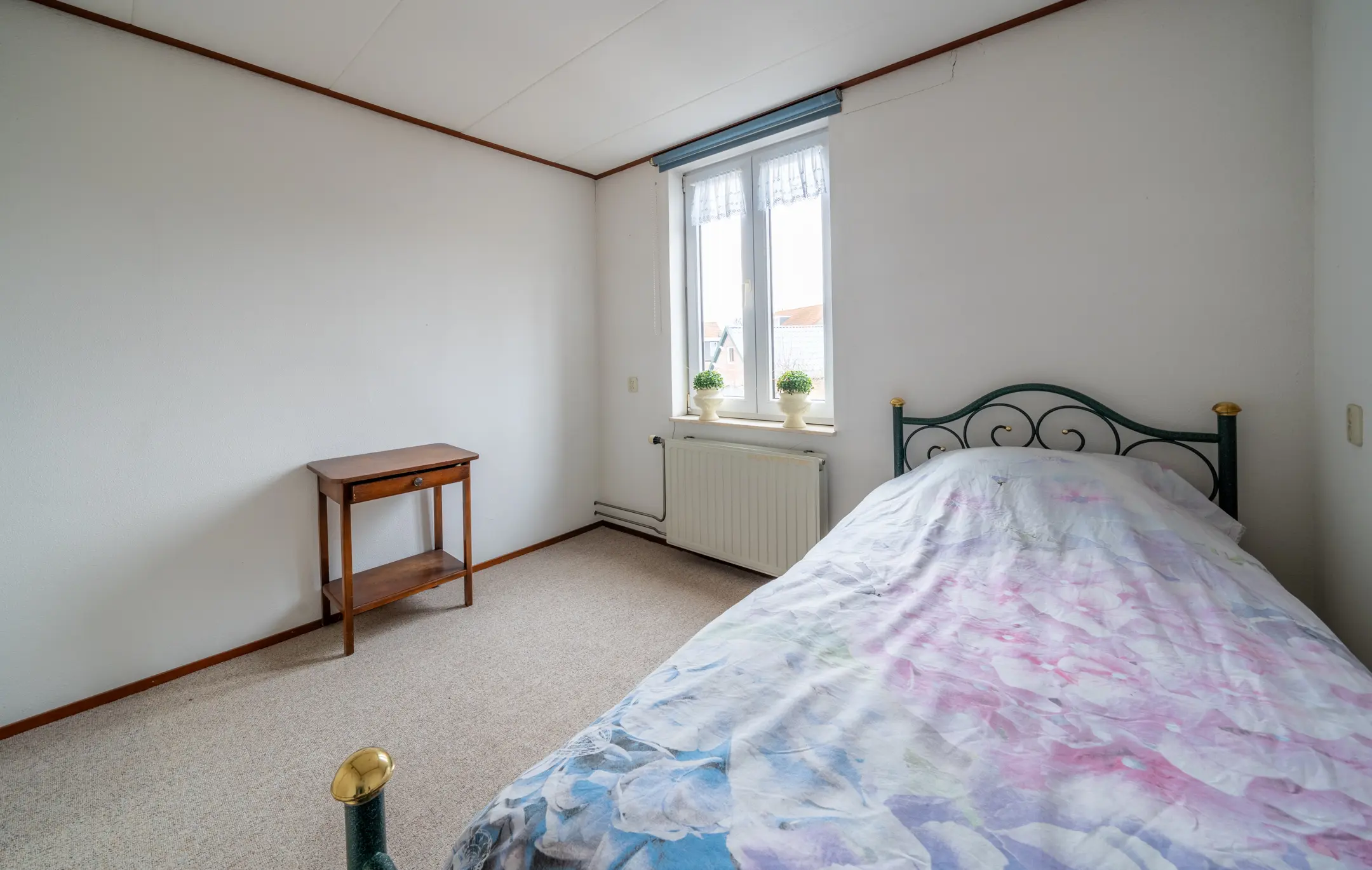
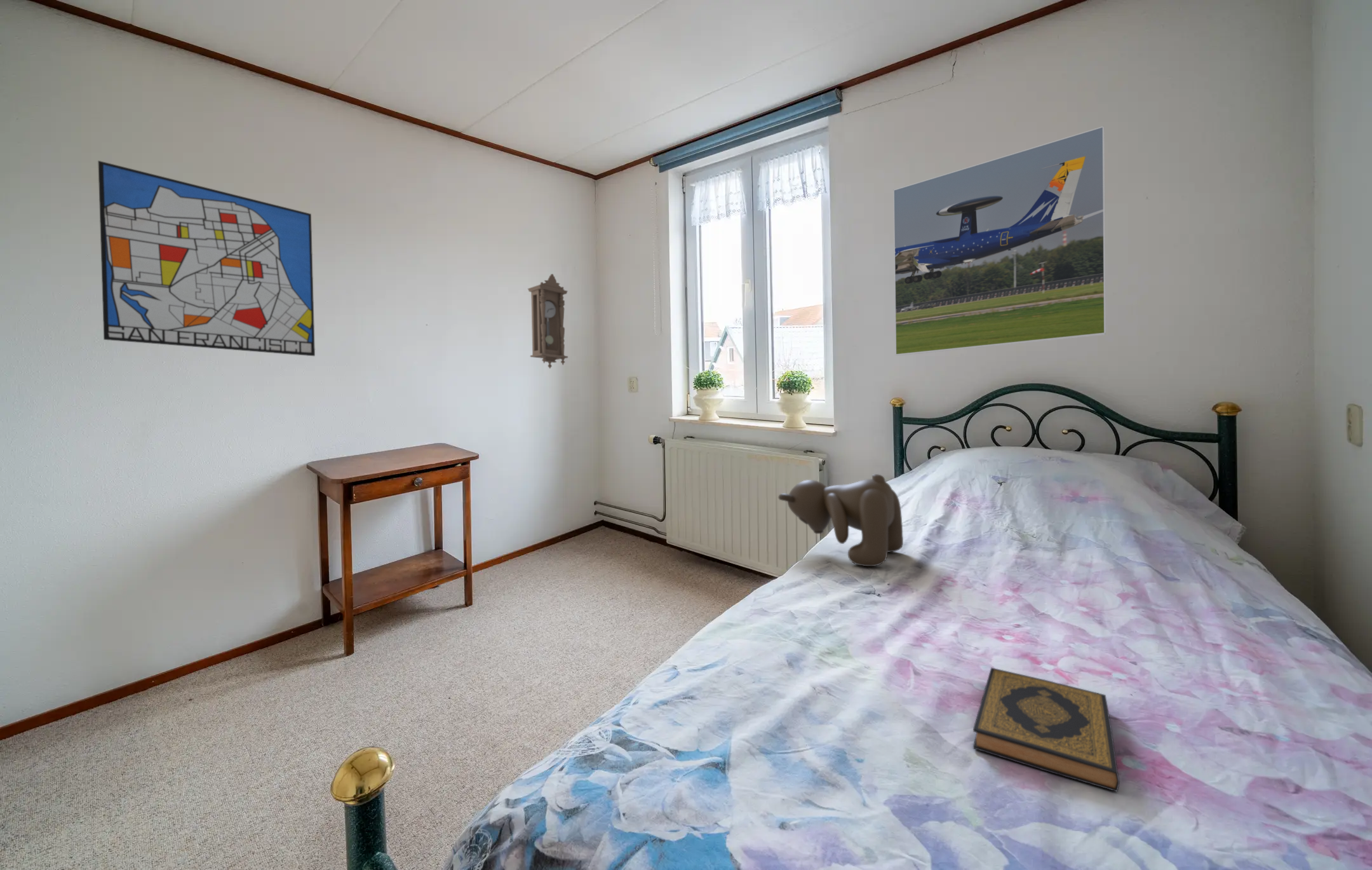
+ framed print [892,125,1106,357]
+ wall art [97,160,316,357]
+ hardback book [972,667,1120,792]
+ pendulum clock [527,273,568,369]
+ teddy bear [777,473,904,567]
